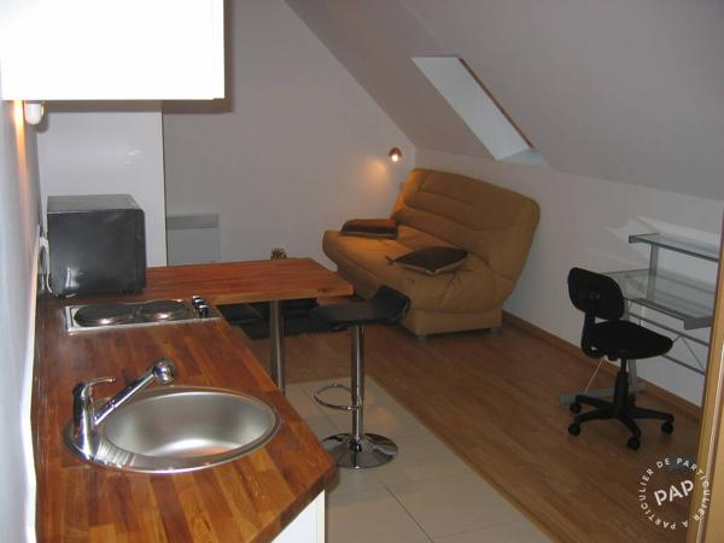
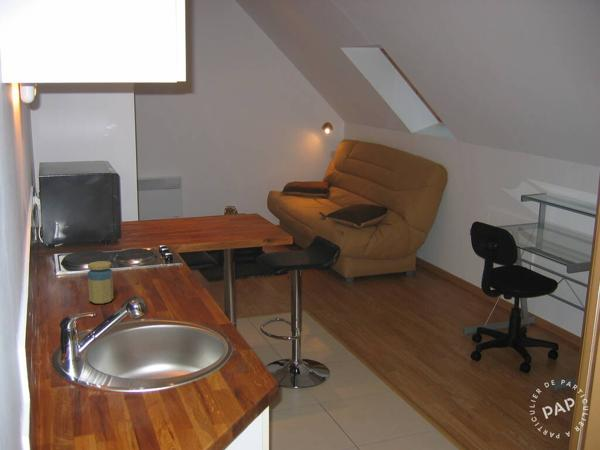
+ jar [87,260,114,305]
